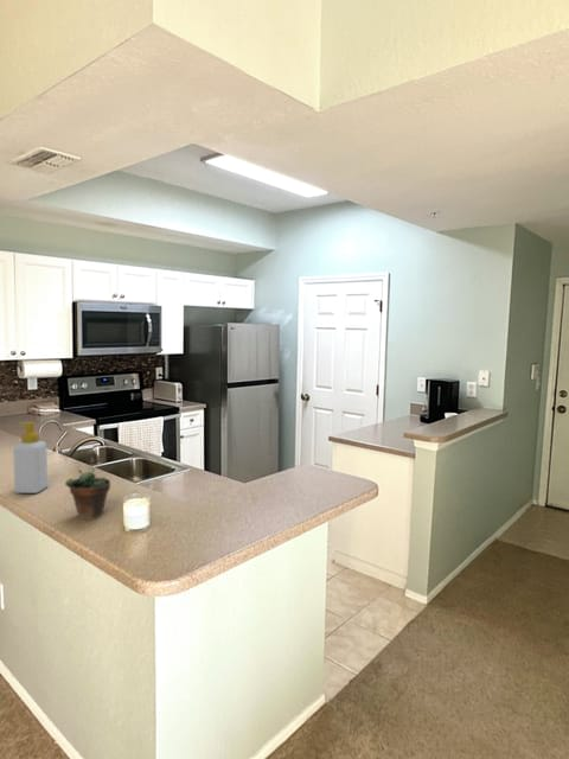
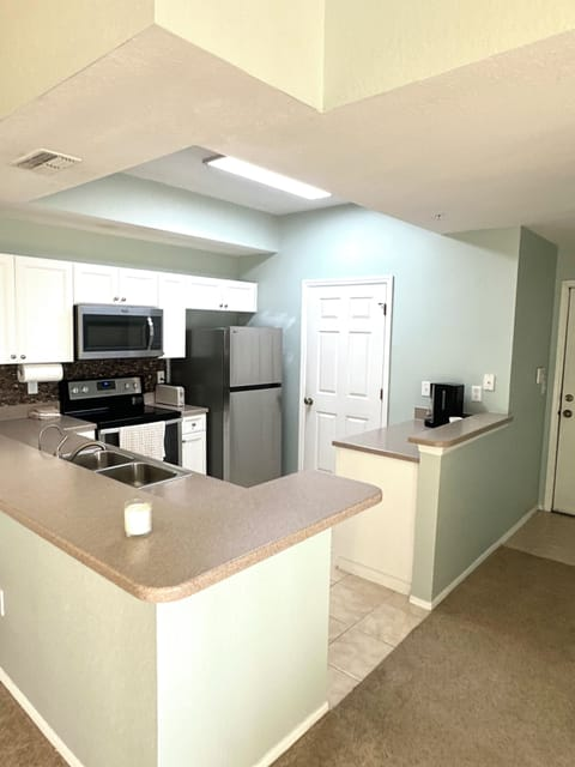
- soap bottle [12,421,49,495]
- succulent plant [64,455,111,521]
